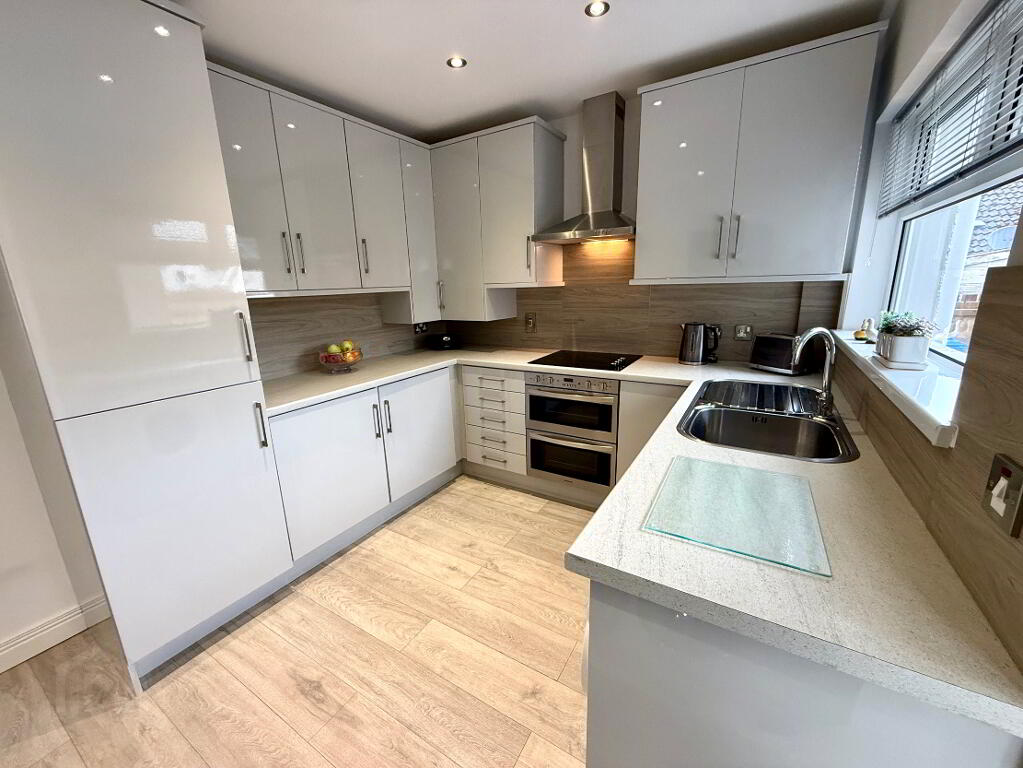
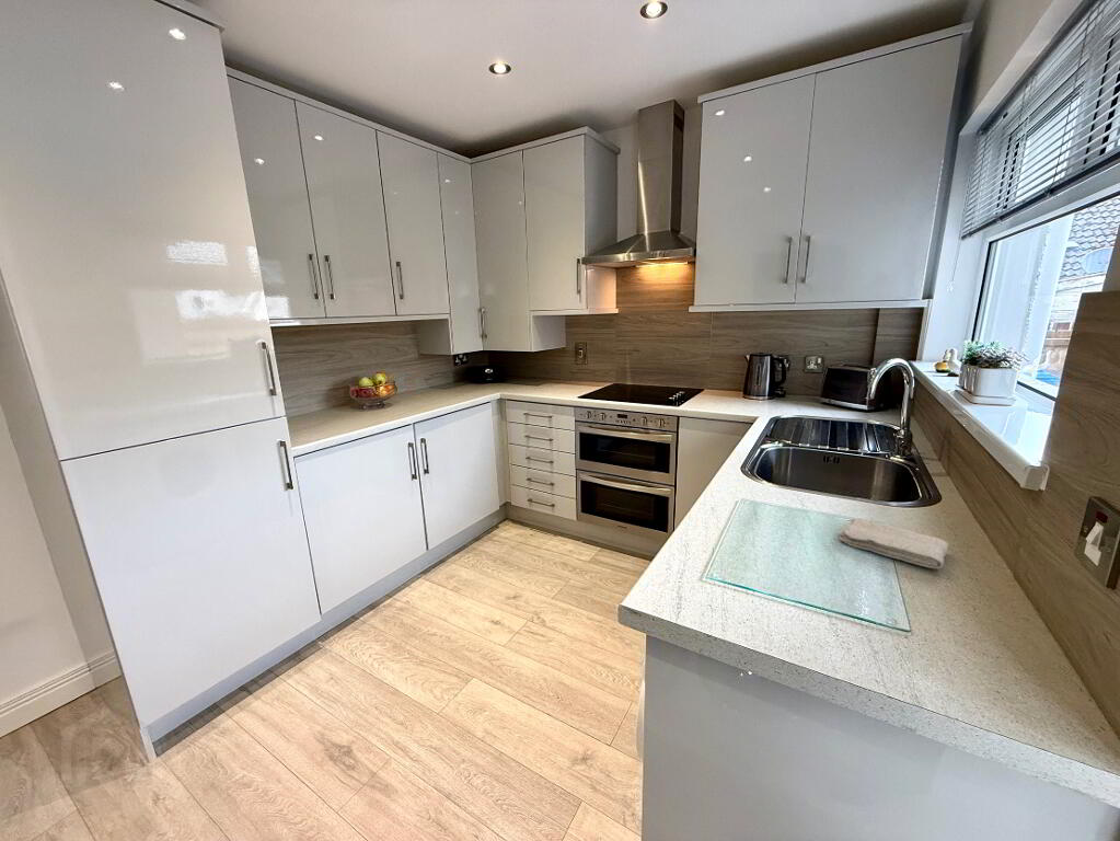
+ washcloth [838,517,949,569]
